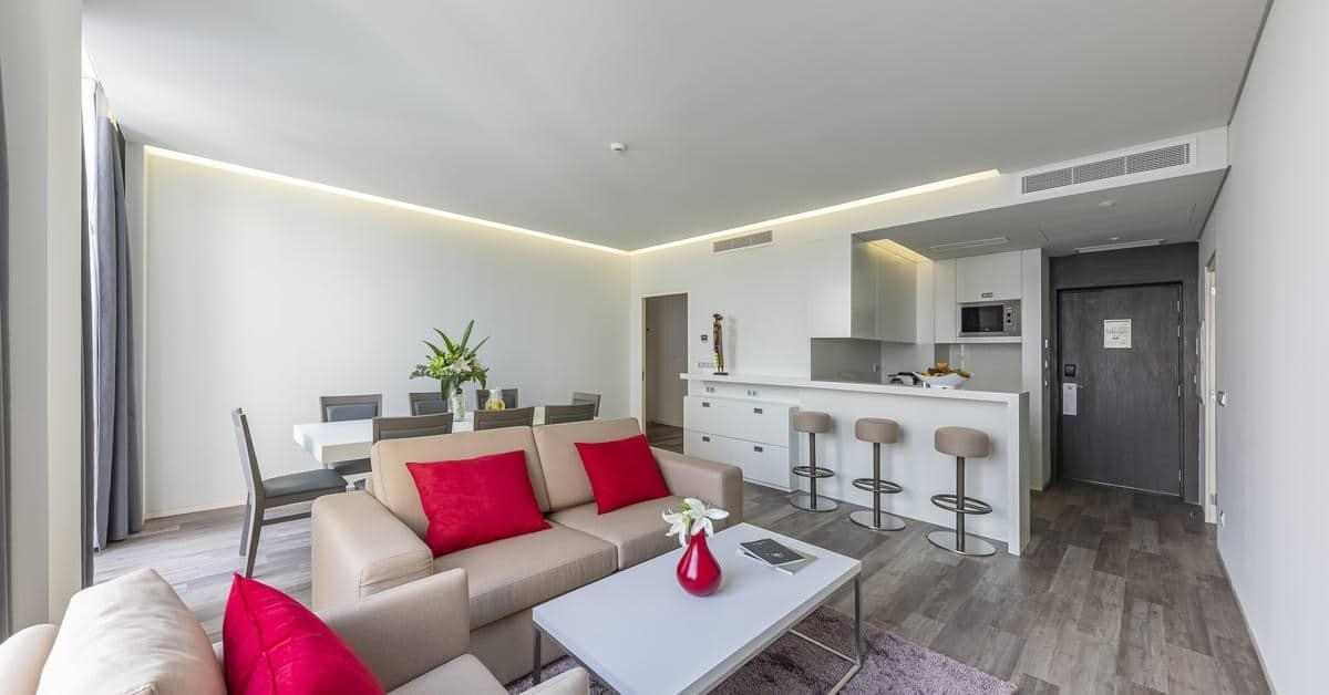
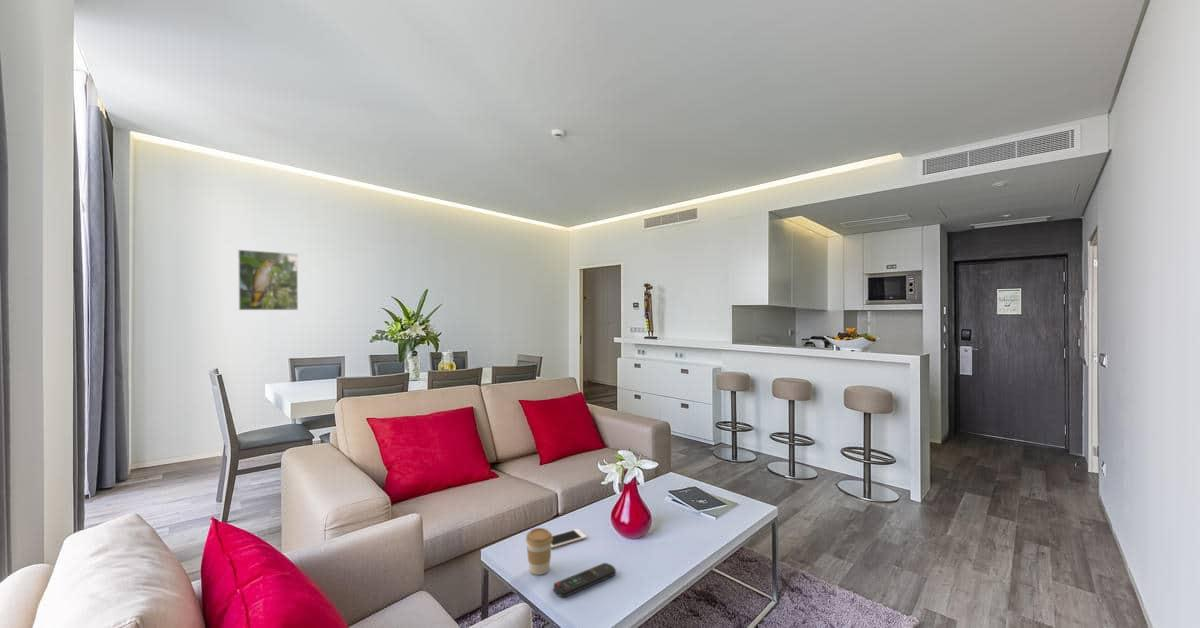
+ cell phone [551,528,588,549]
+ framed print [237,249,299,311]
+ coffee cup [525,527,553,576]
+ remote control [553,562,617,598]
